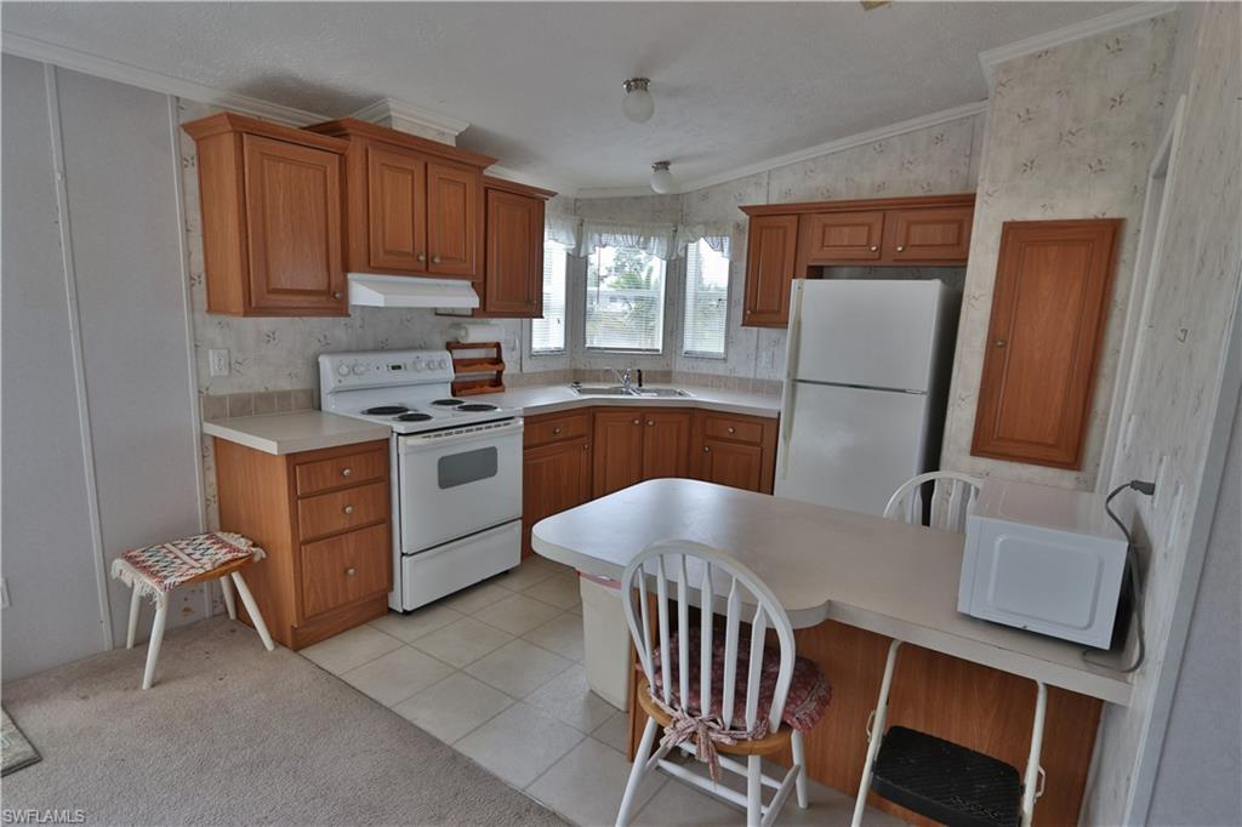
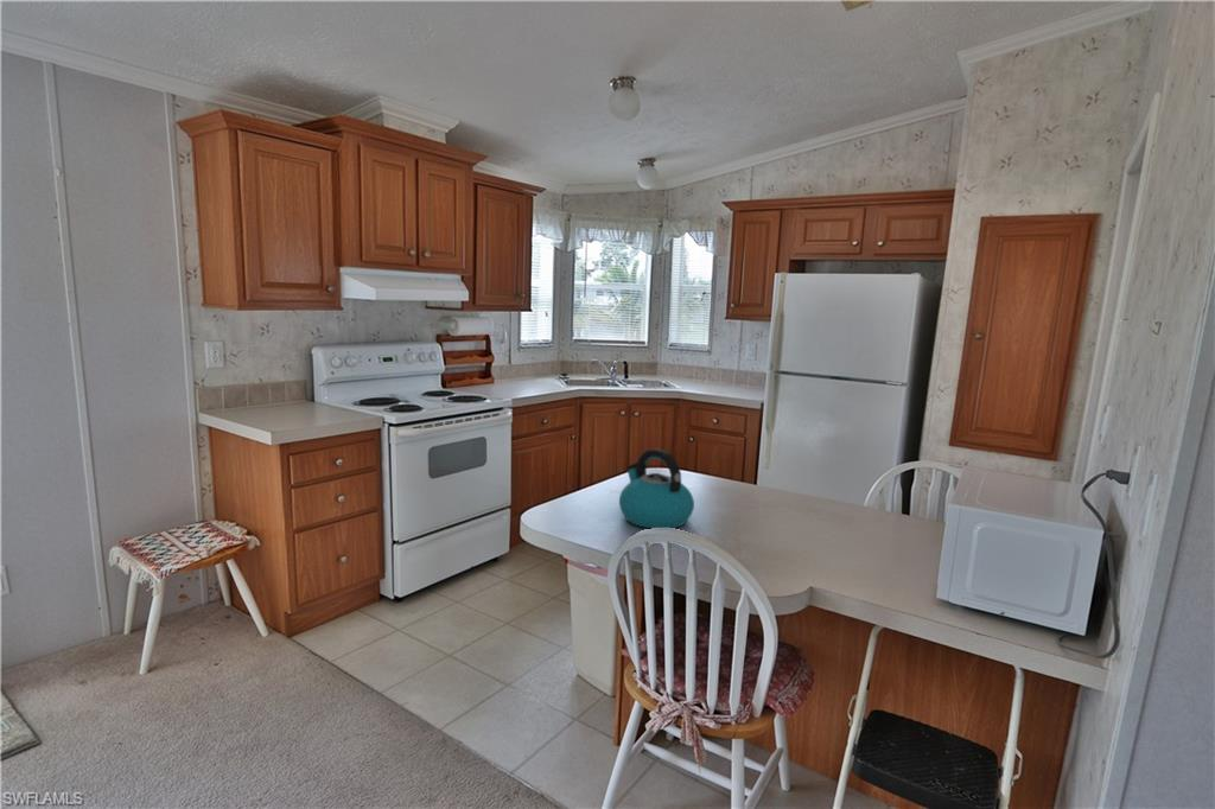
+ kettle [618,447,695,529]
